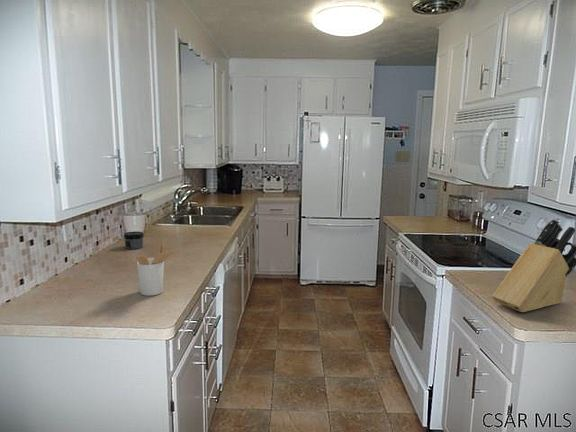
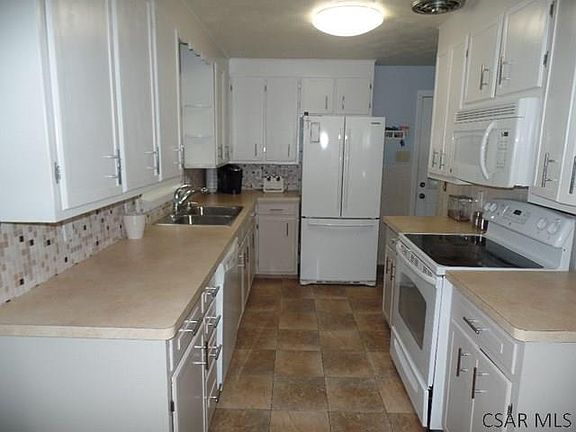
- knife block [491,218,576,313]
- utensil holder [135,243,175,297]
- jar [123,231,145,250]
